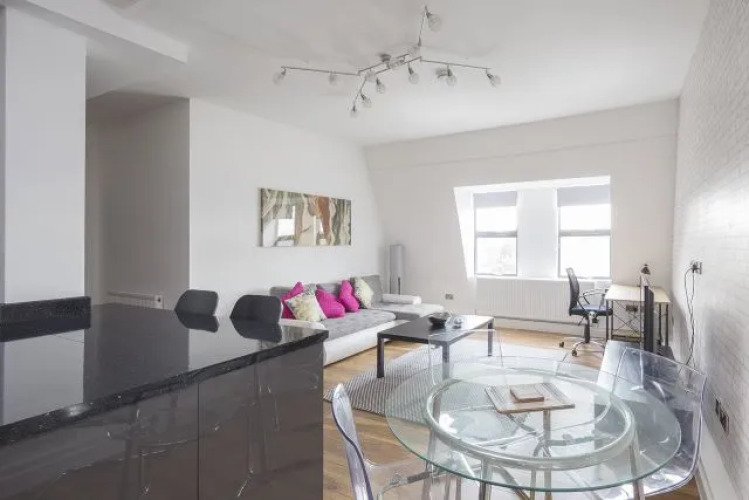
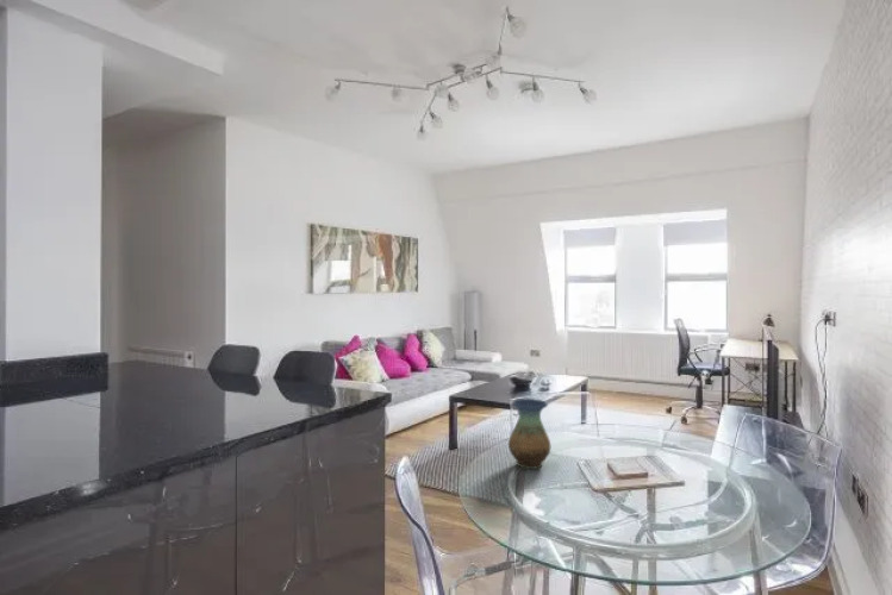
+ vase [507,397,551,470]
